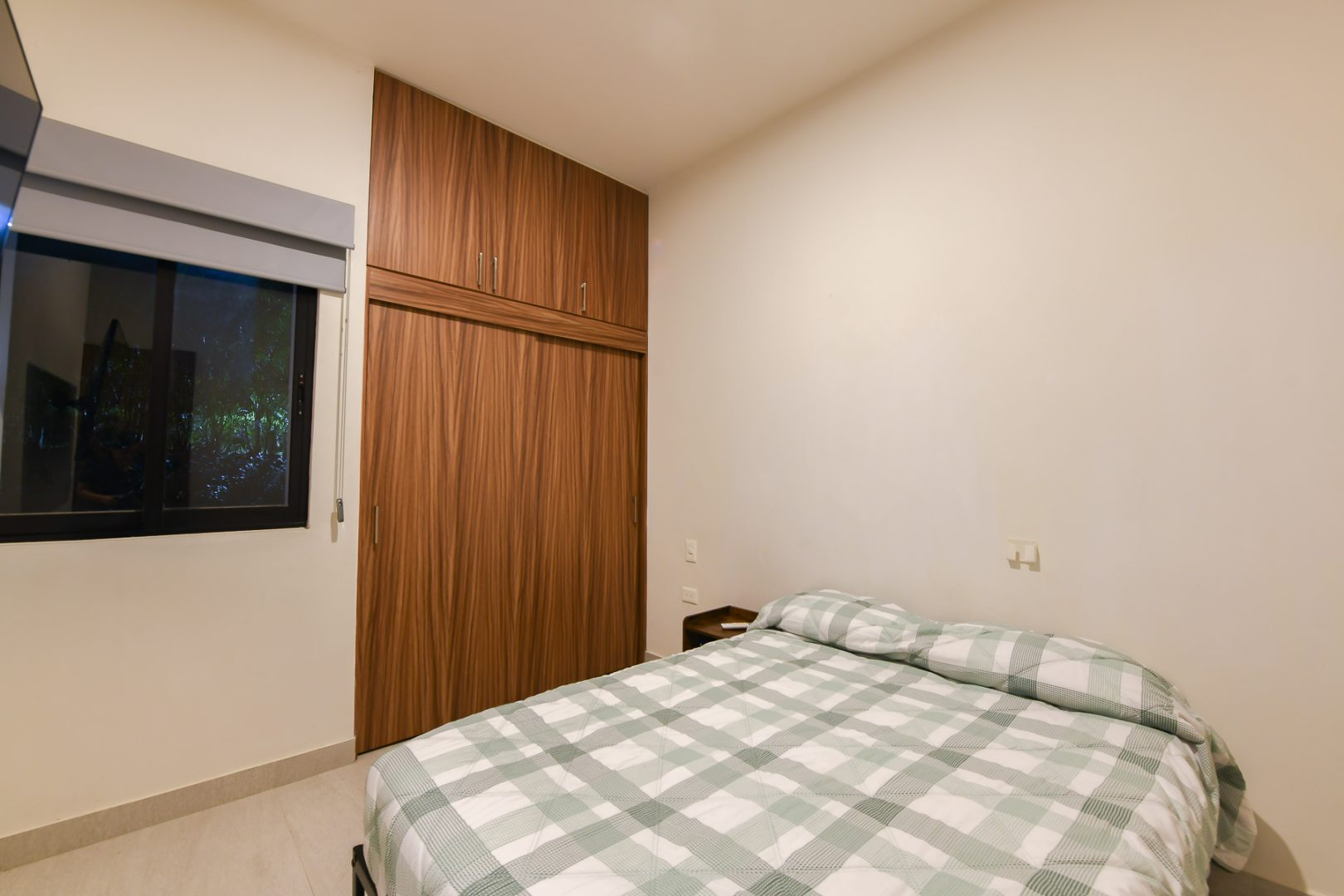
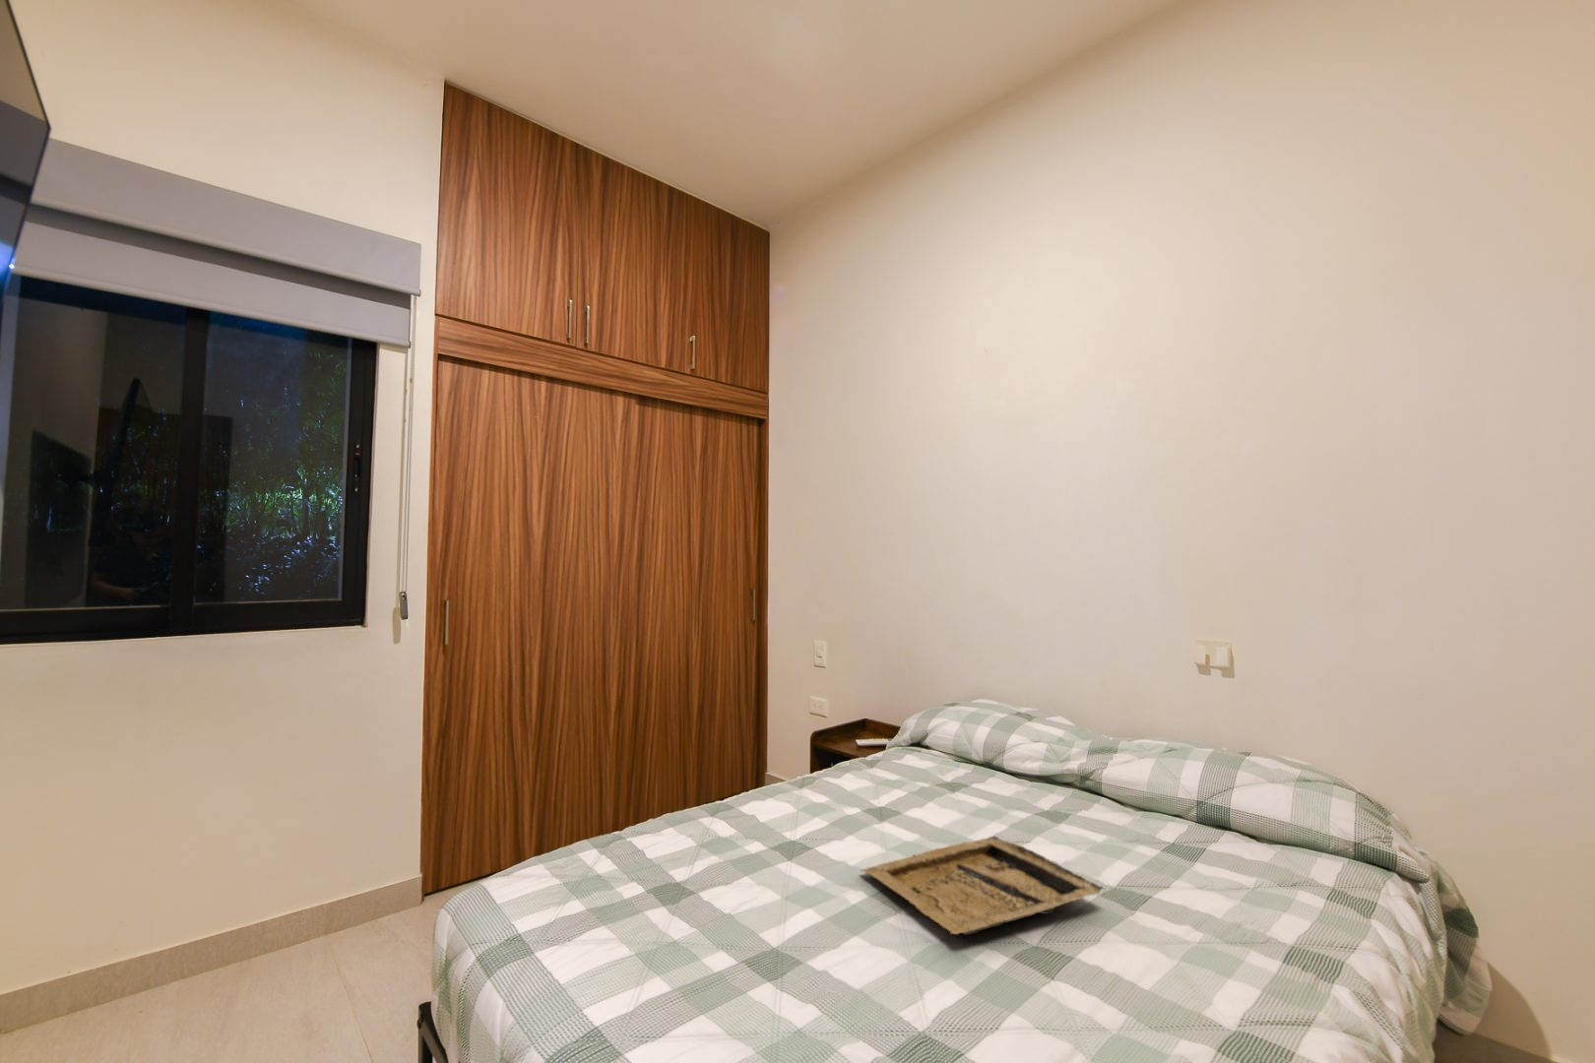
+ tray [859,835,1107,937]
